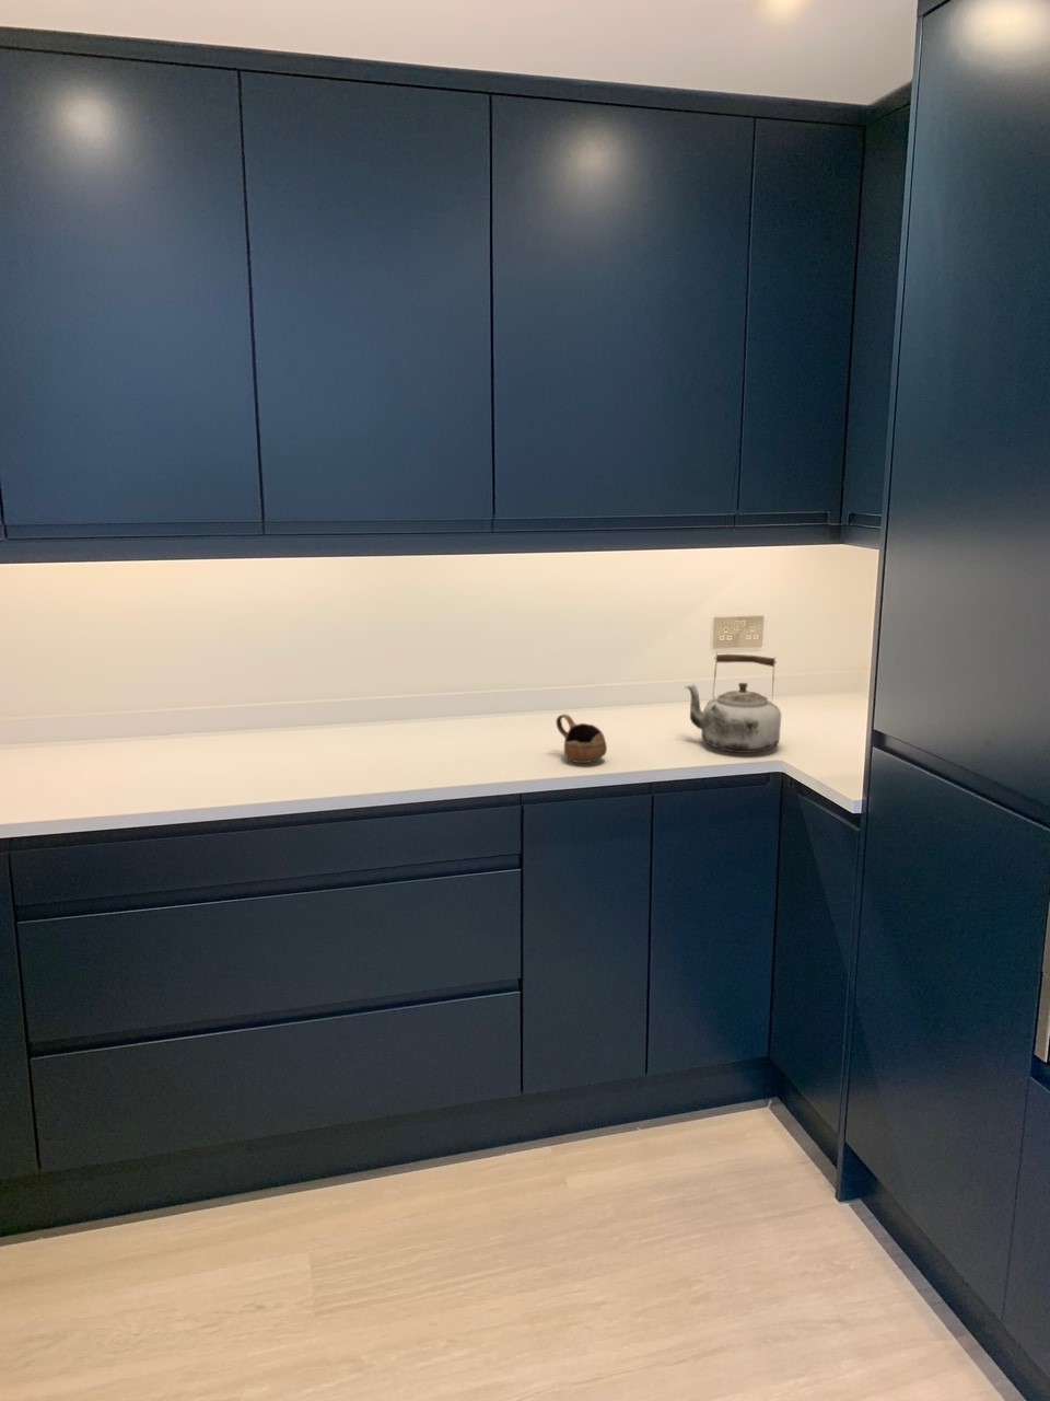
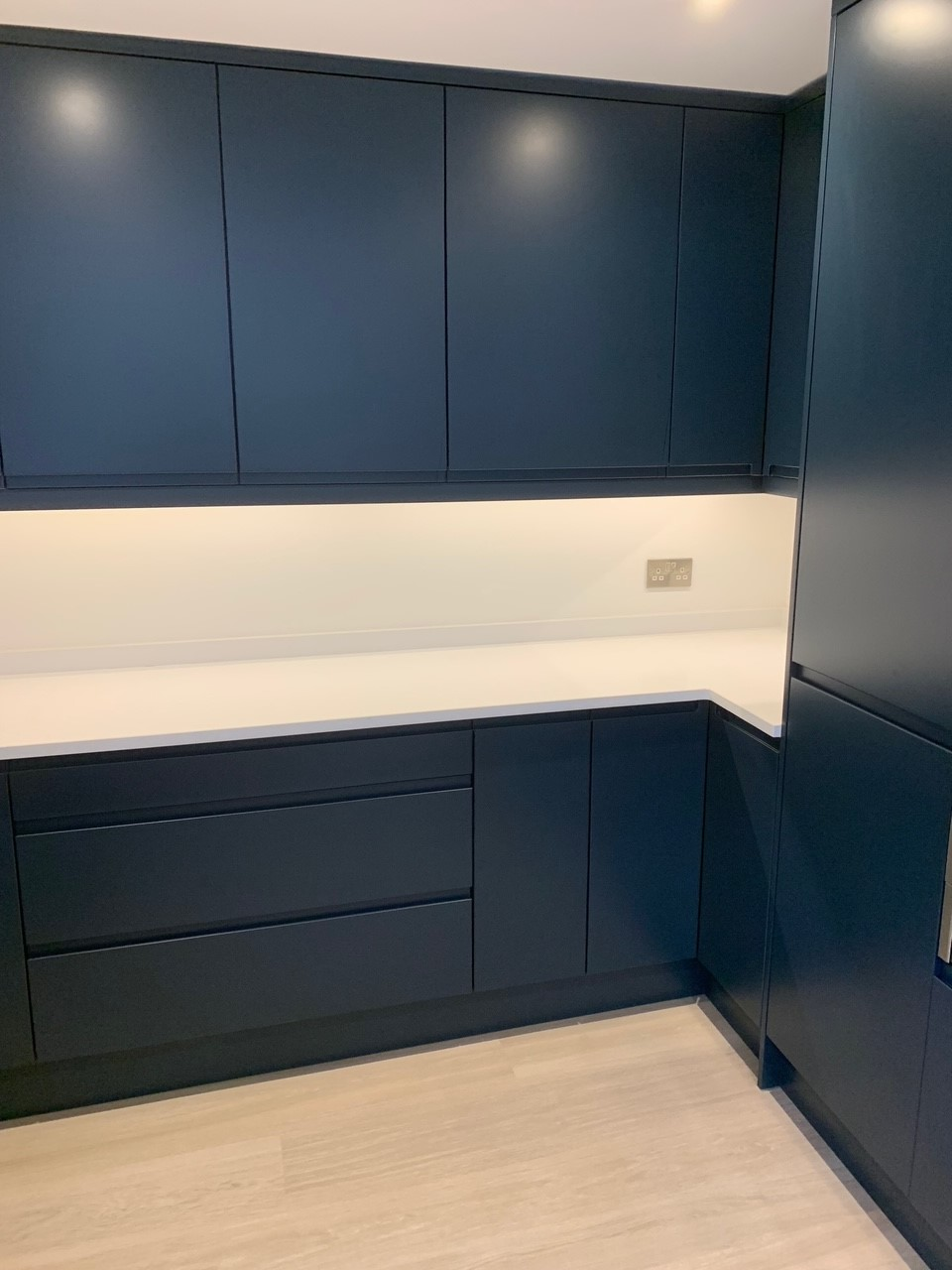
- kettle [684,651,782,755]
- cup [555,714,608,764]
